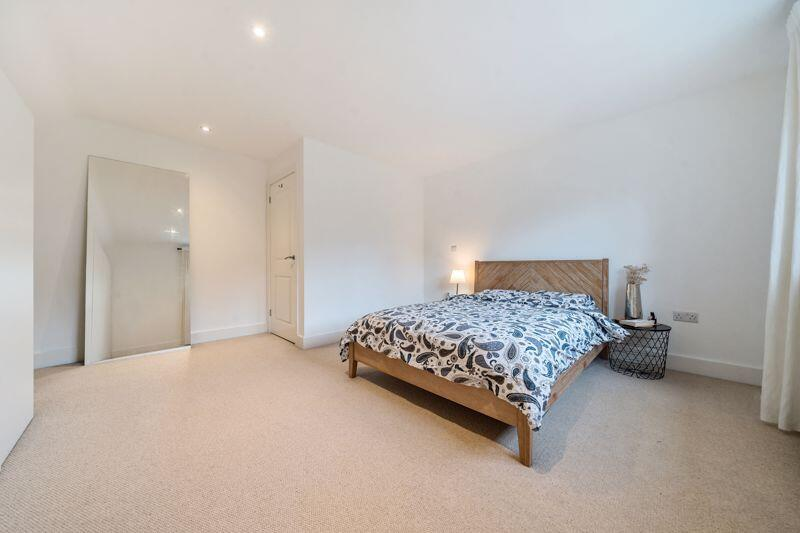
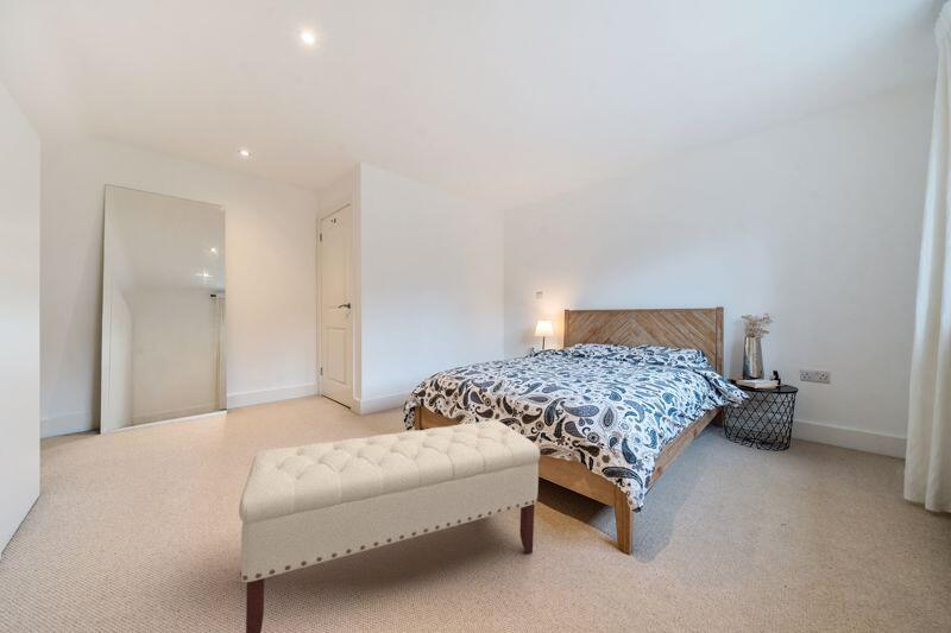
+ bench [238,419,541,633]
